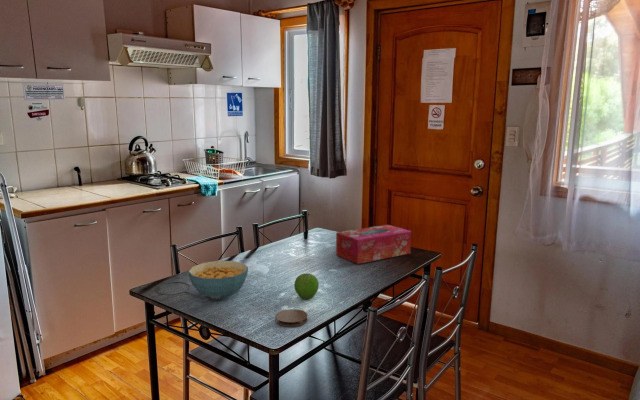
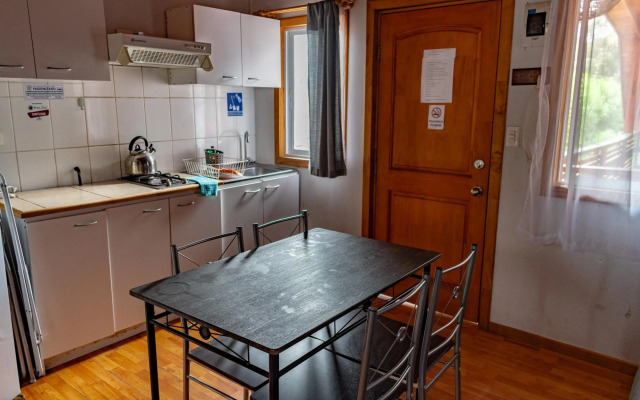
- tissue box [335,224,412,265]
- cereal bowl [187,260,249,301]
- fruit [293,273,320,300]
- coaster [274,308,309,328]
